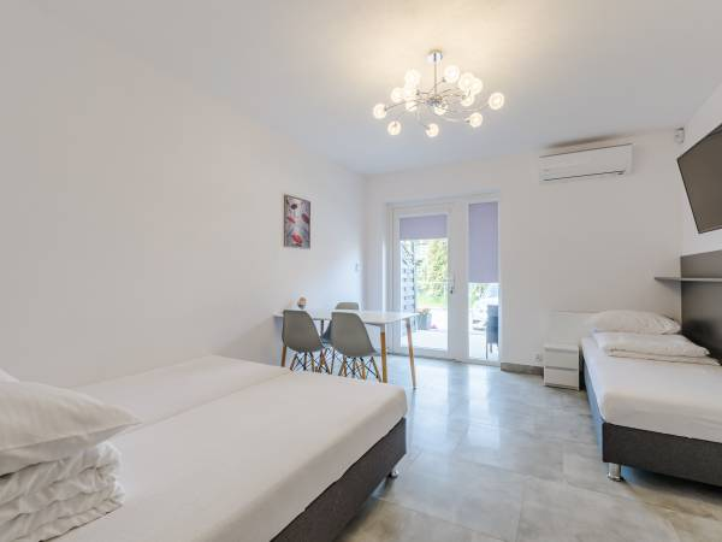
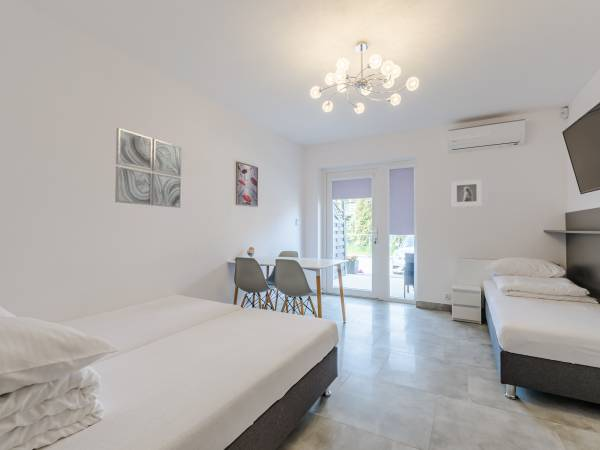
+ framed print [451,178,483,208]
+ wall art [114,127,183,209]
